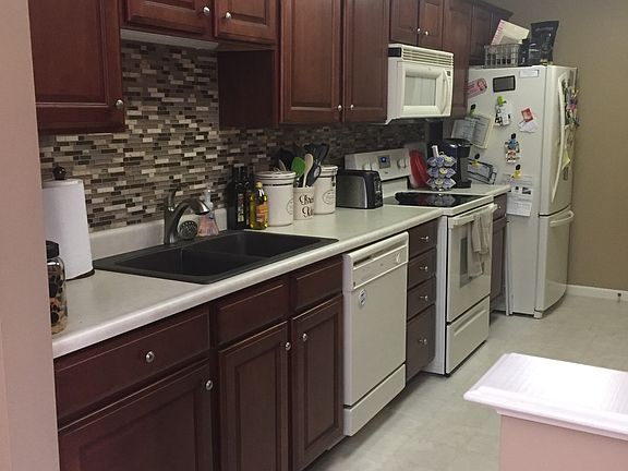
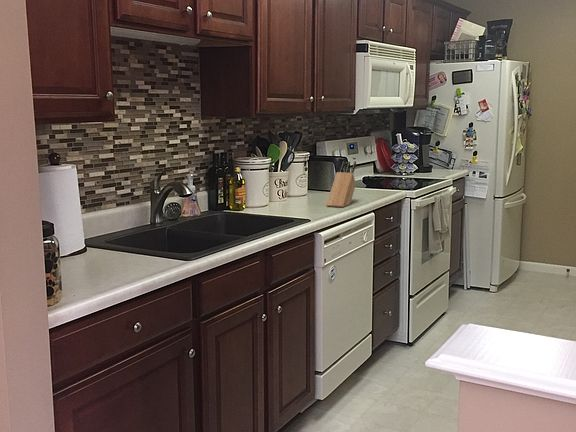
+ knife block [325,161,357,208]
